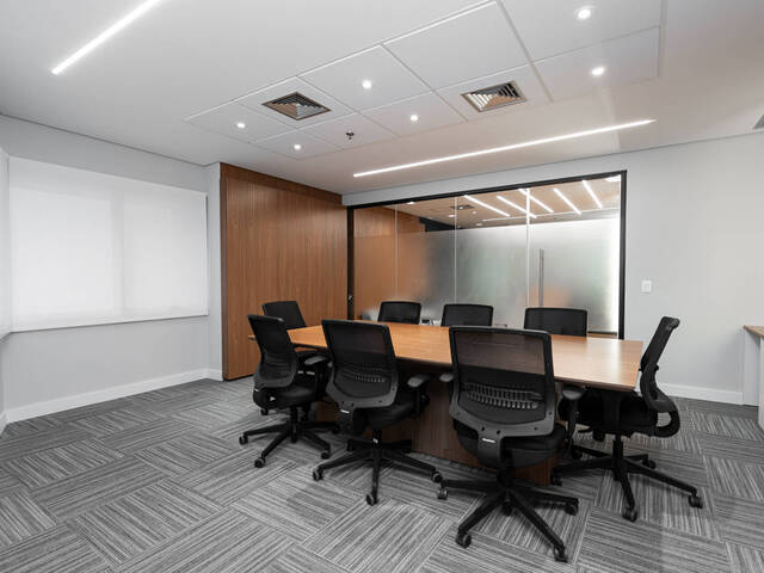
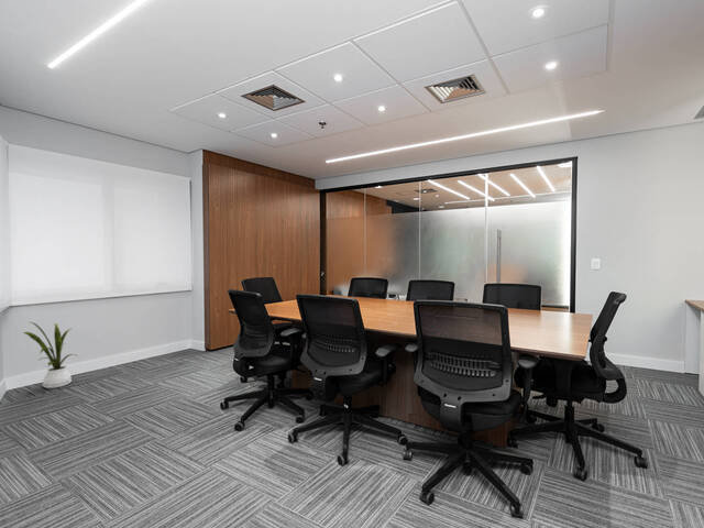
+ house plant [22,321,77,389]
